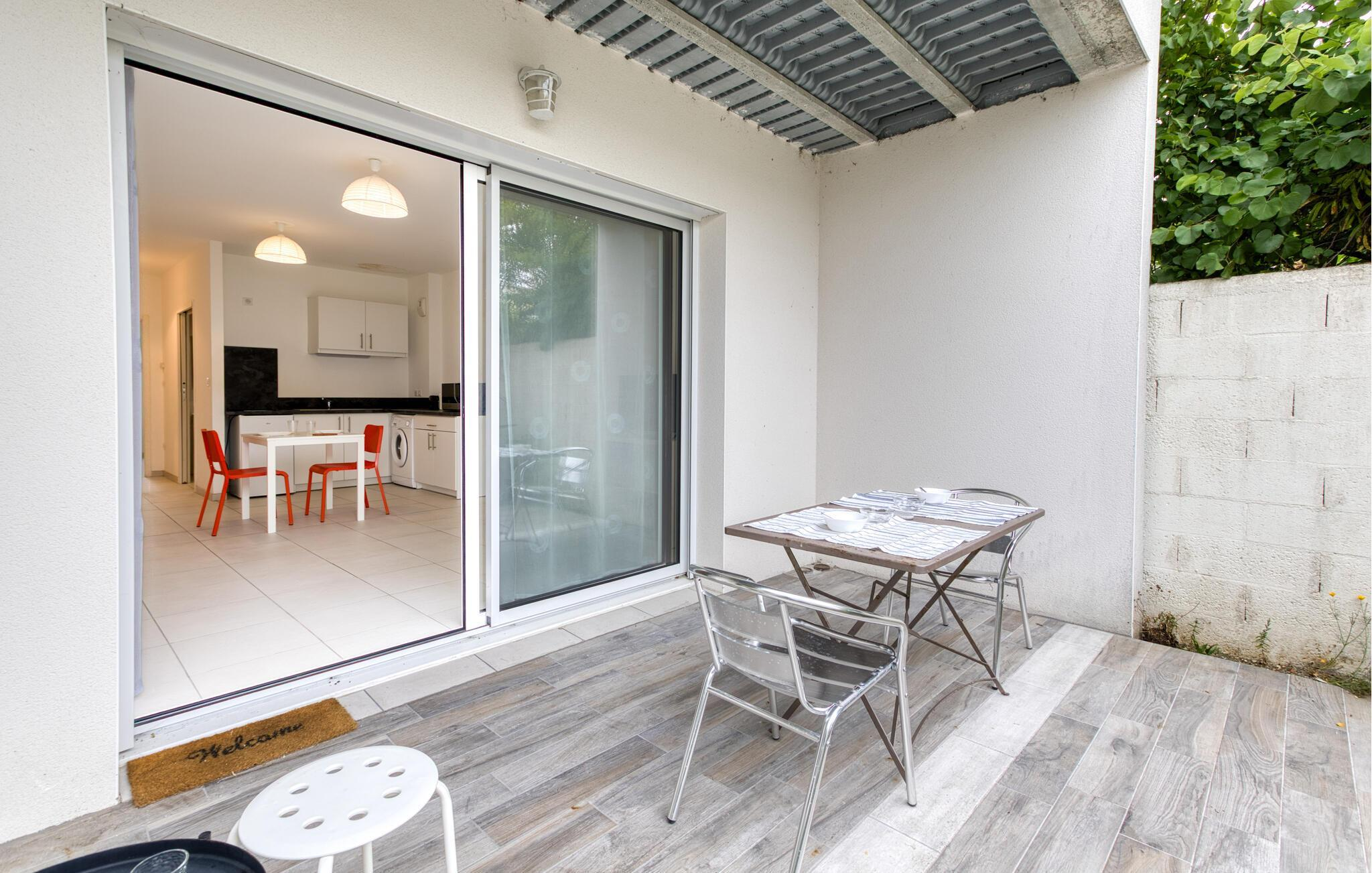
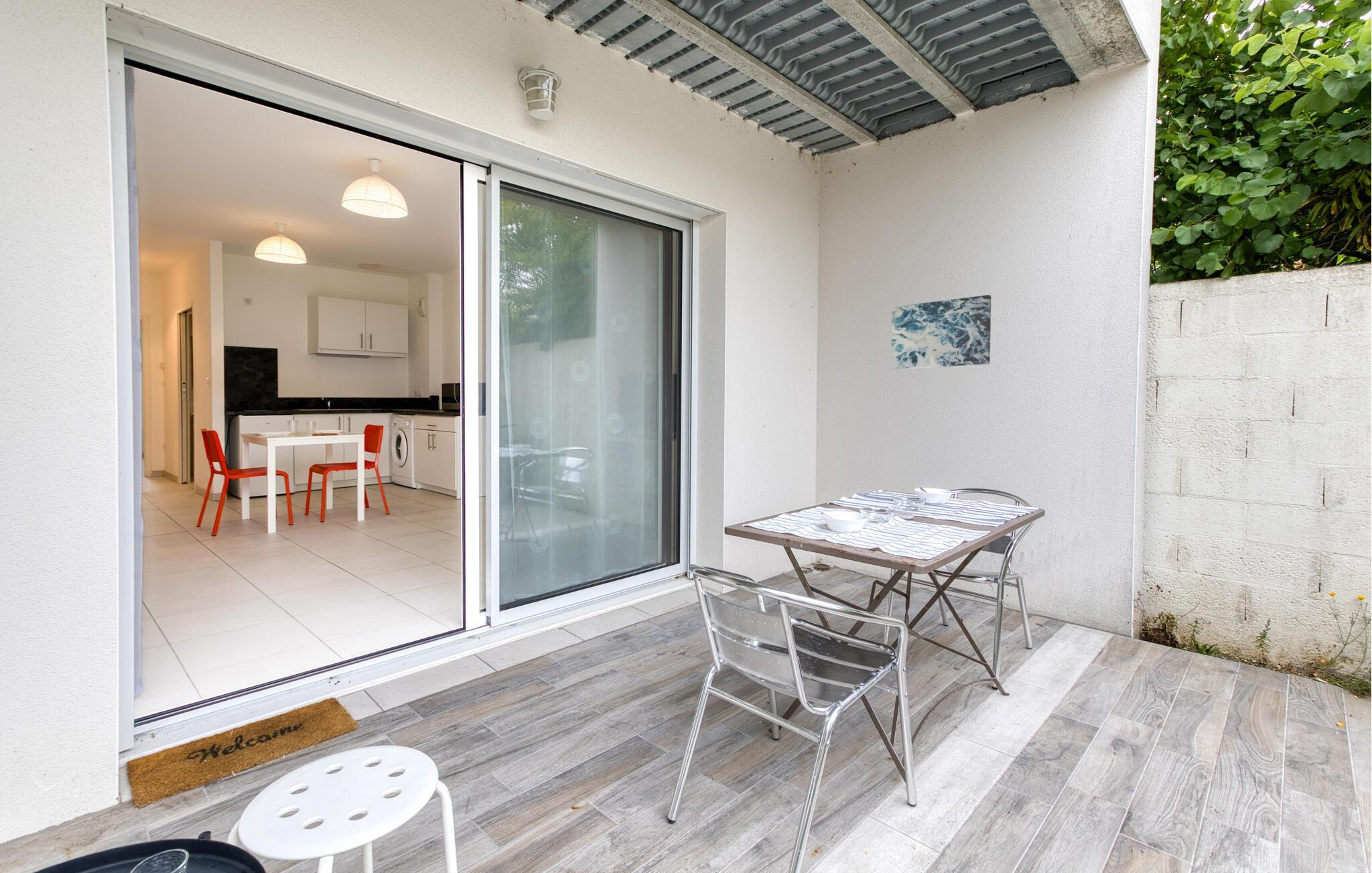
+ wall art [890,294,991,370]
